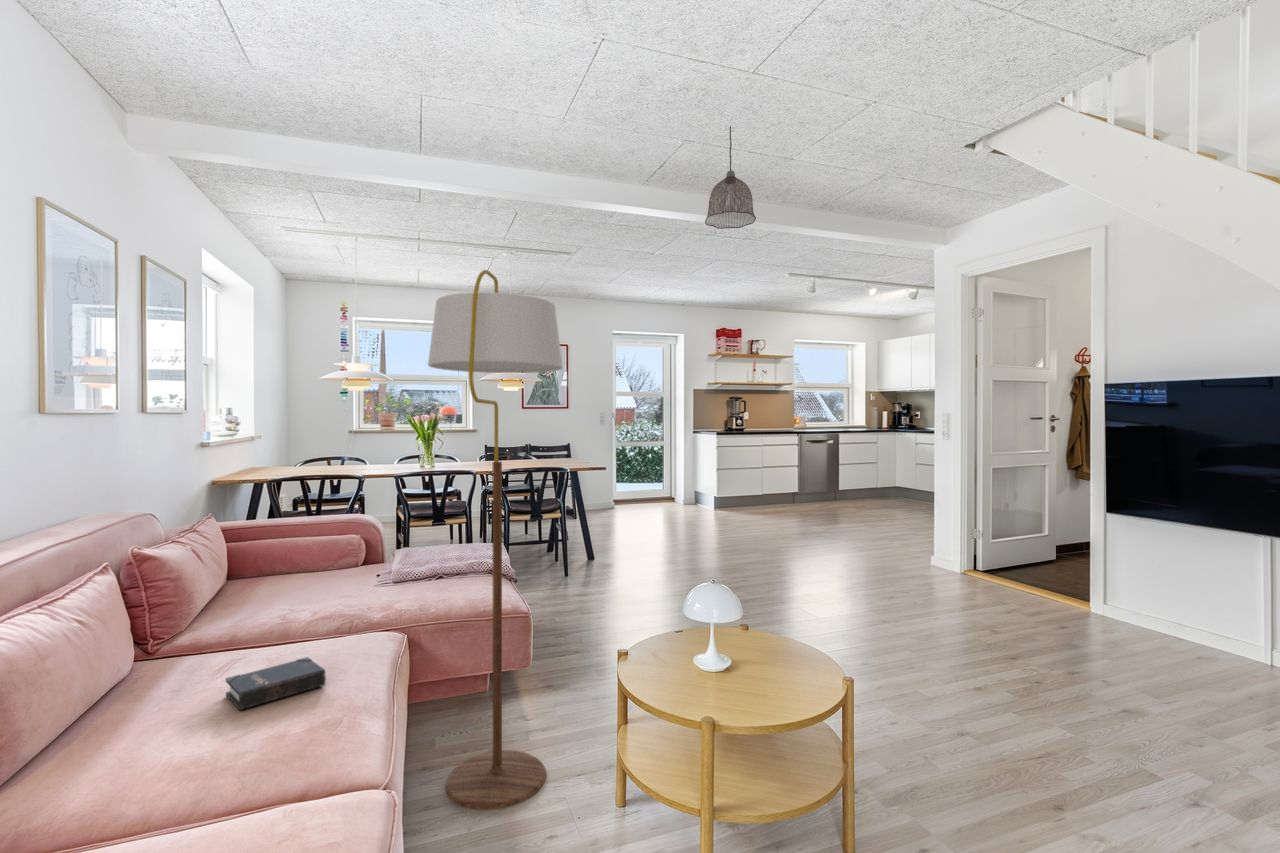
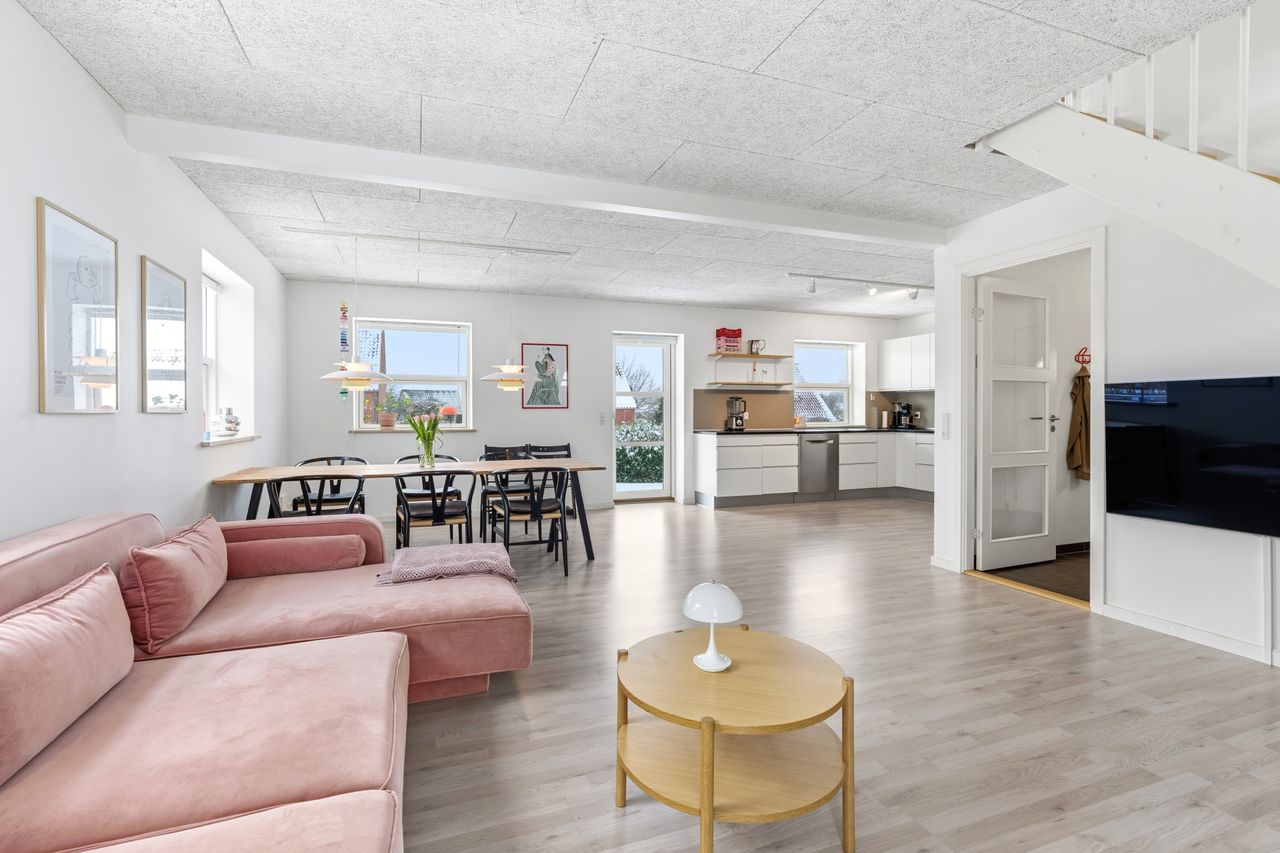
- hardback book [225,656,327,711]
- floor lamp [427,269,564,811]
- pendant lamp [704,125,757,230]
